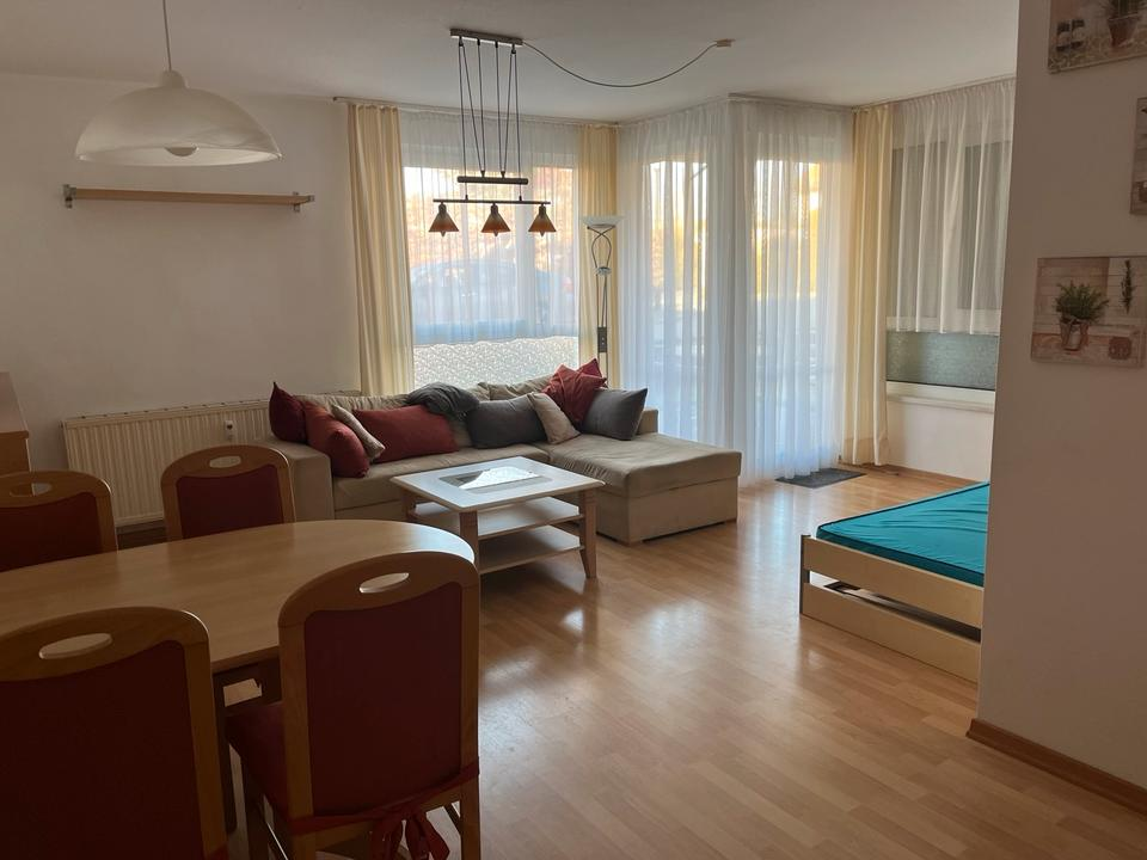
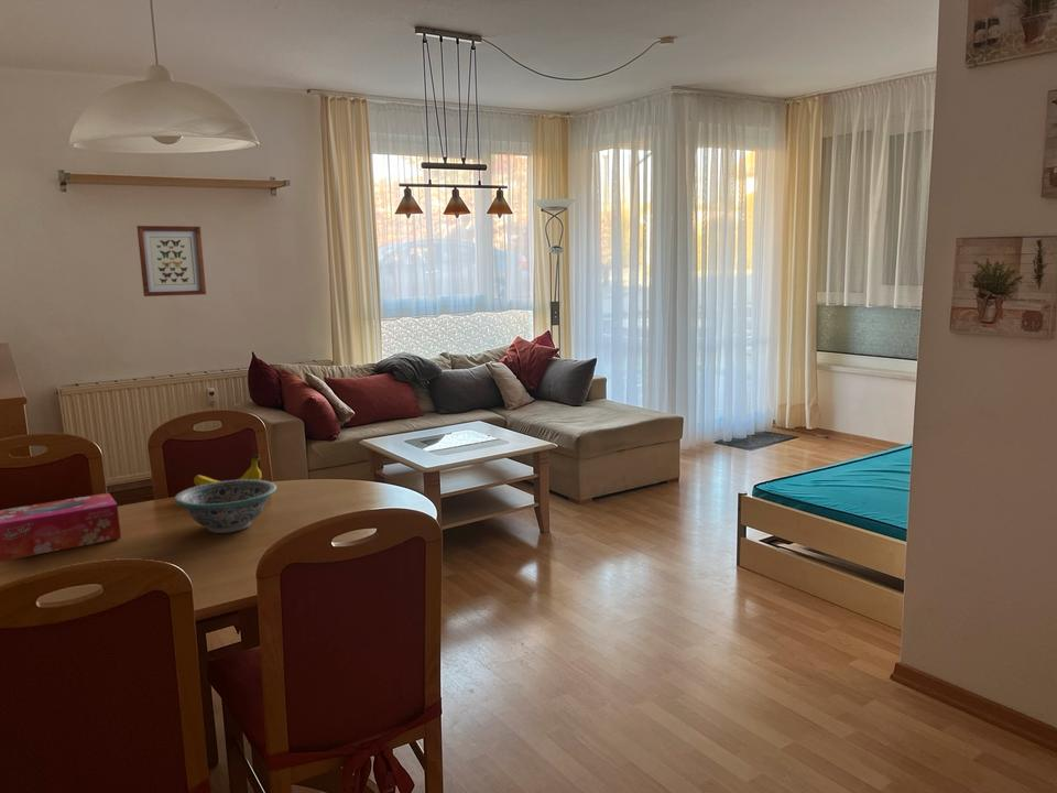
+ wall art [135,225,207,297]
+ decorative bowl [173,479,277,534]
+ fruit [193,454,263,487]
+ tissue box [0,491,122,563]
